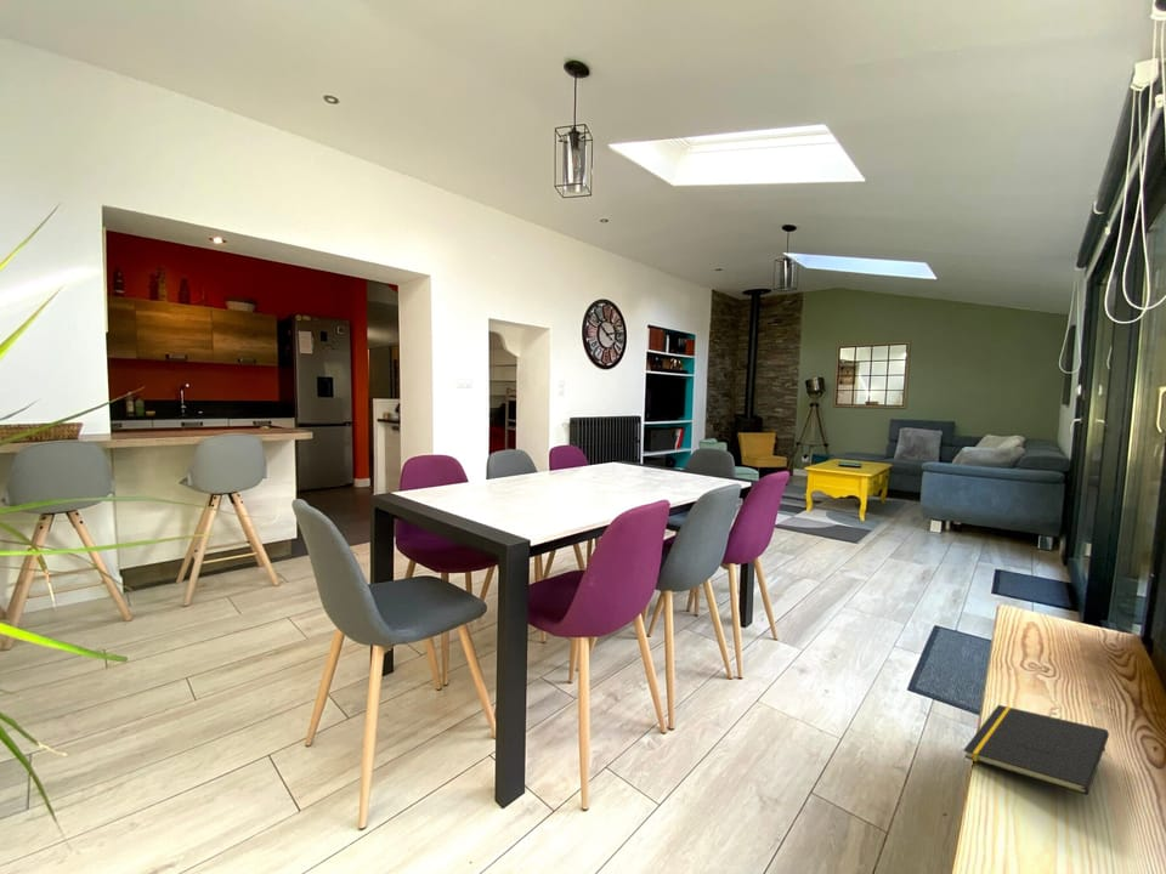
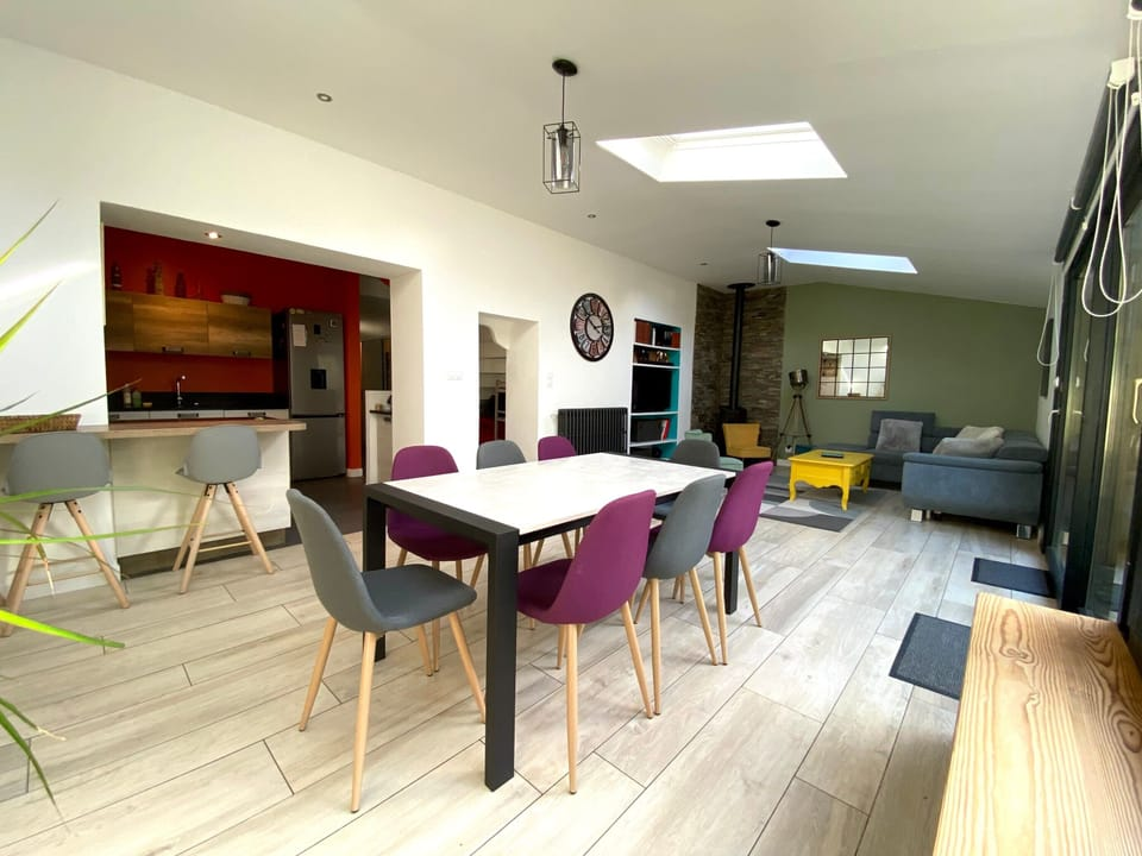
- notepad [962,704,1110,796]
